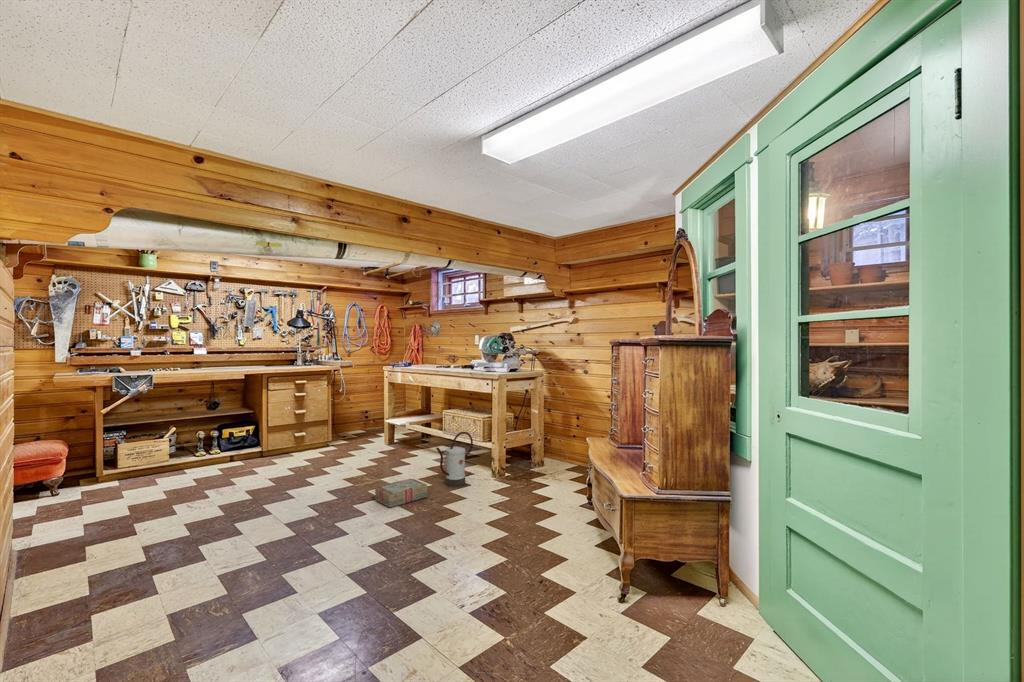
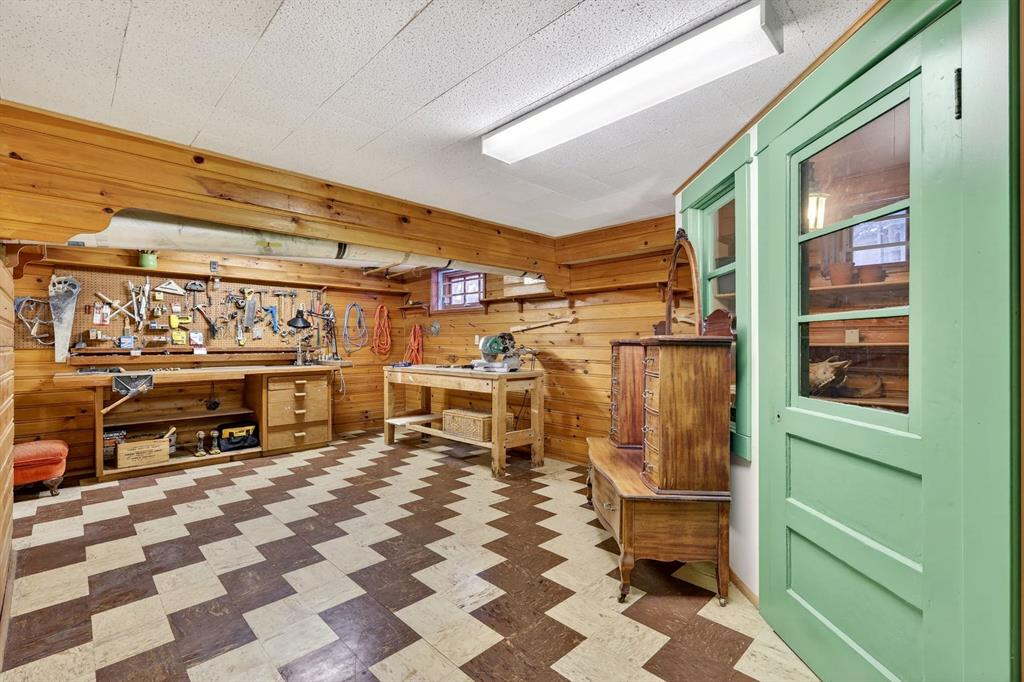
- carton [374,478,429,508]
- watering can [435,431,474,488]
